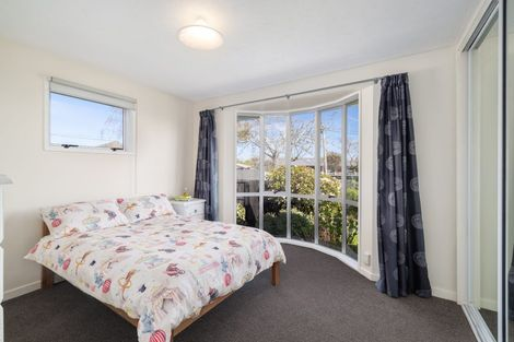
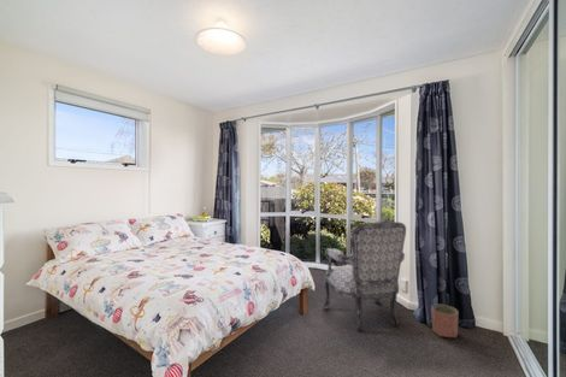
+ planter [430,304,459,338]
+ armchair [320,218,407,332]
